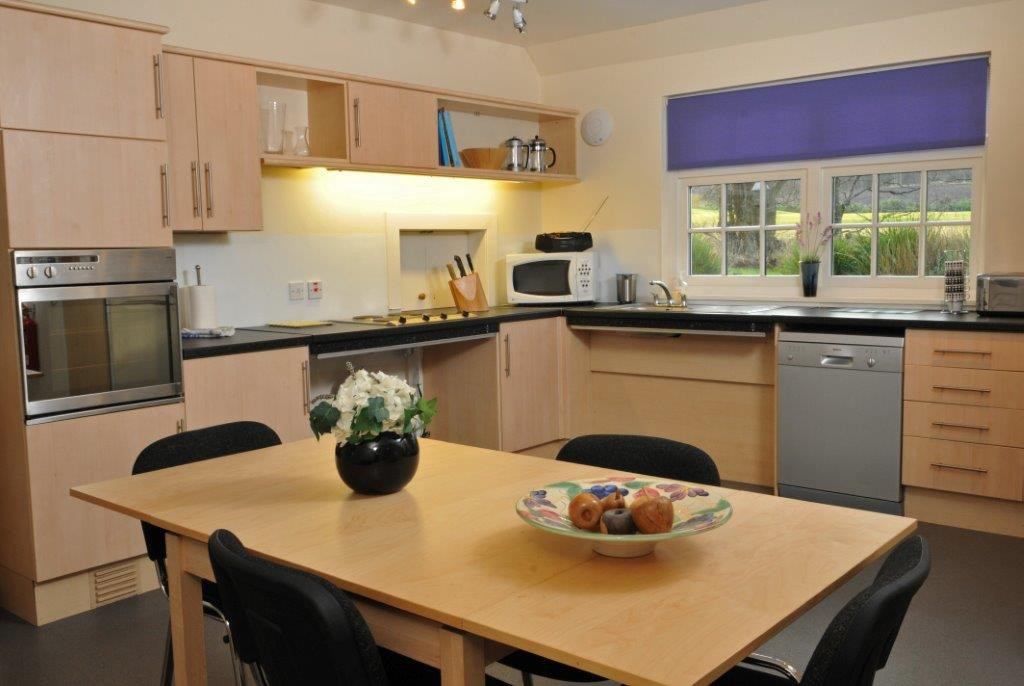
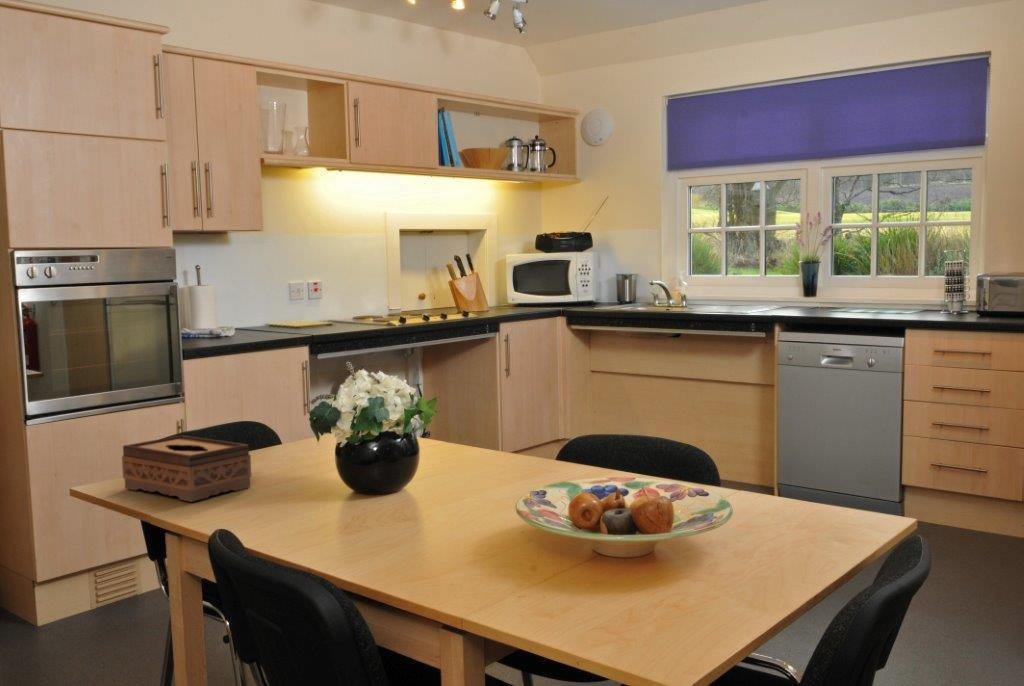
+ tissue box [121,434,252,503]
